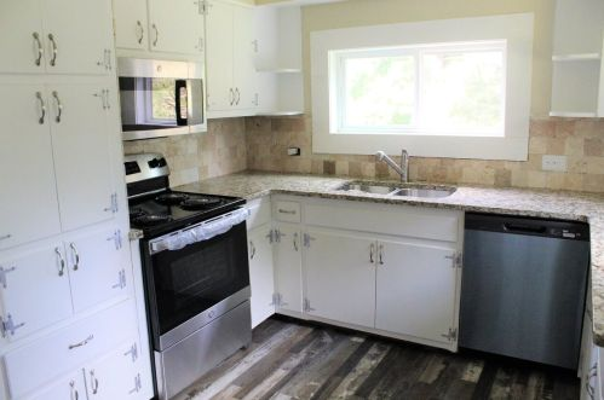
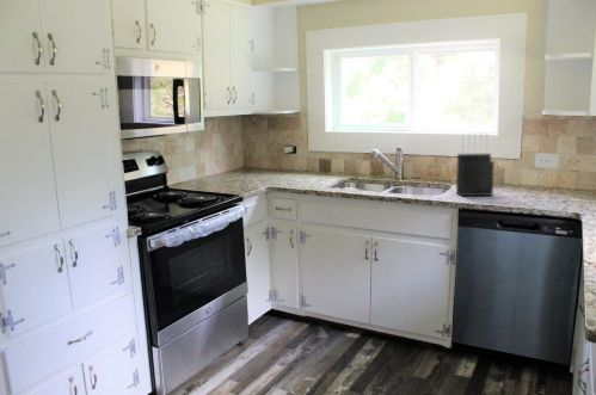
+ knife block [455,132,496,198]
